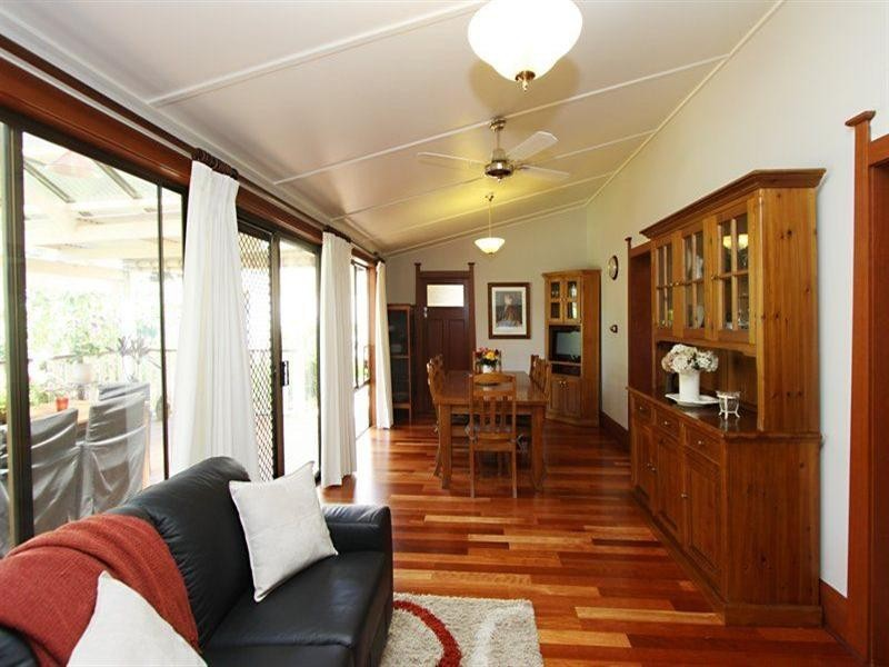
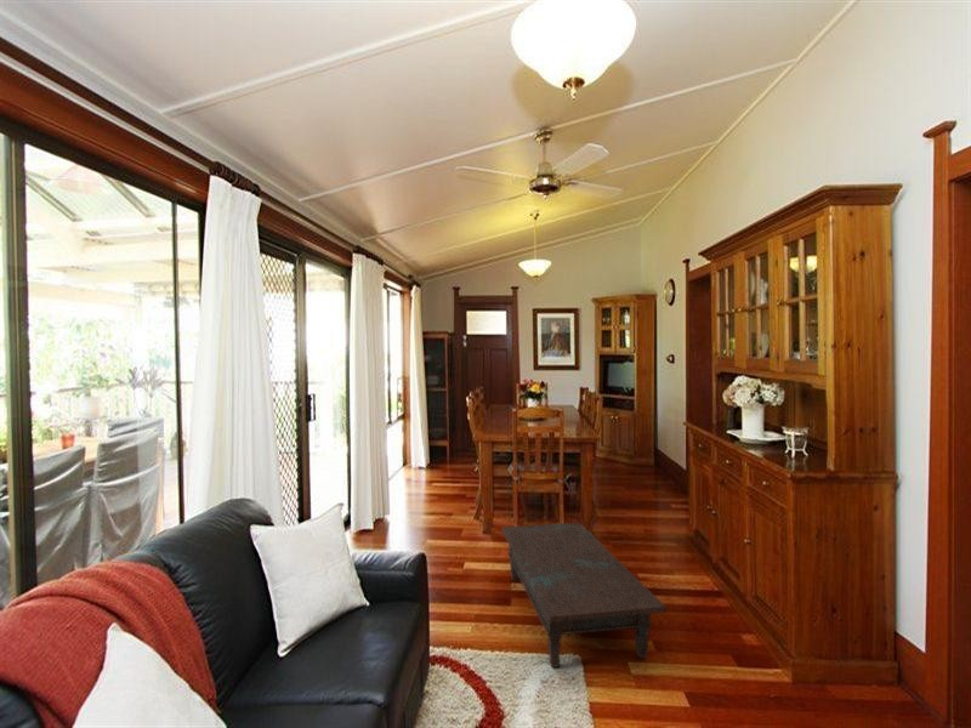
+ coffee table [501,522,666,669]
